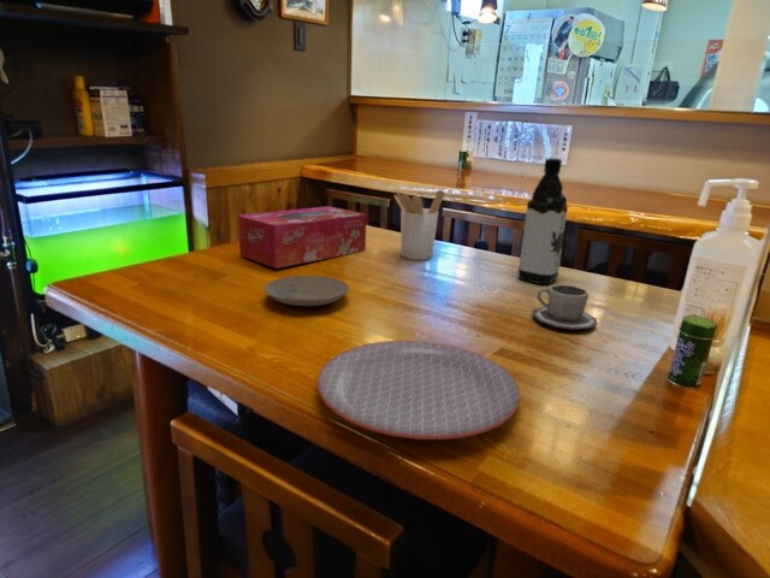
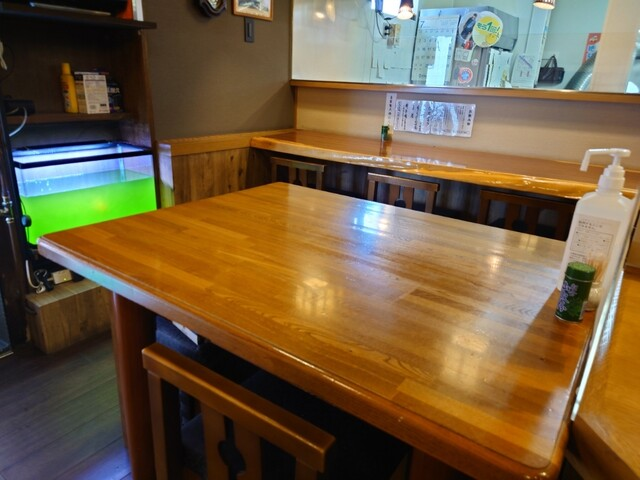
- cup [531,283,599,331]
- utensil holder [393,189,445,261]
- water bottle [517,158,569,285]
- tissue box [237,205,368,270]
- plate [263,275,351,307]
- plate [315,340,521,441]
